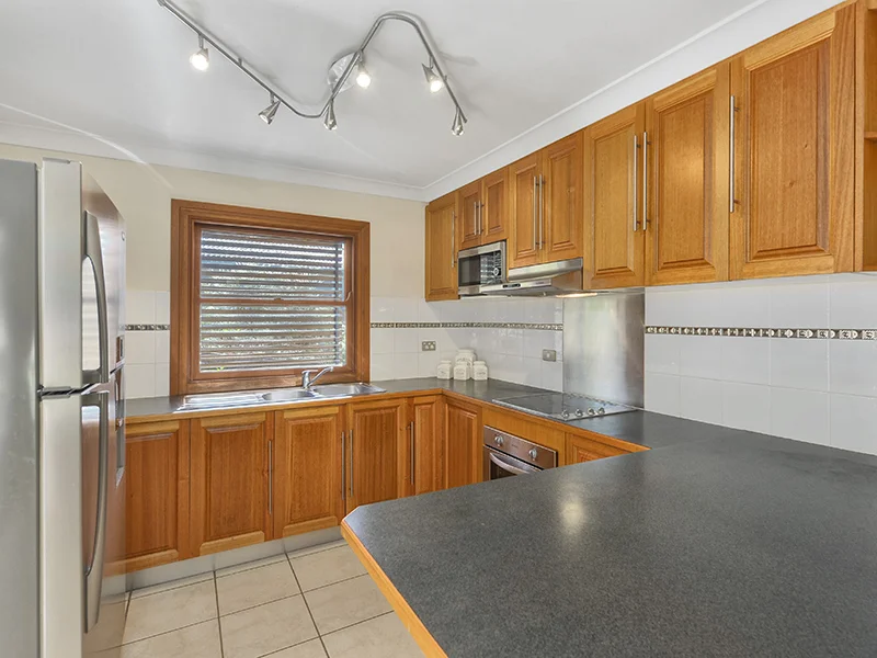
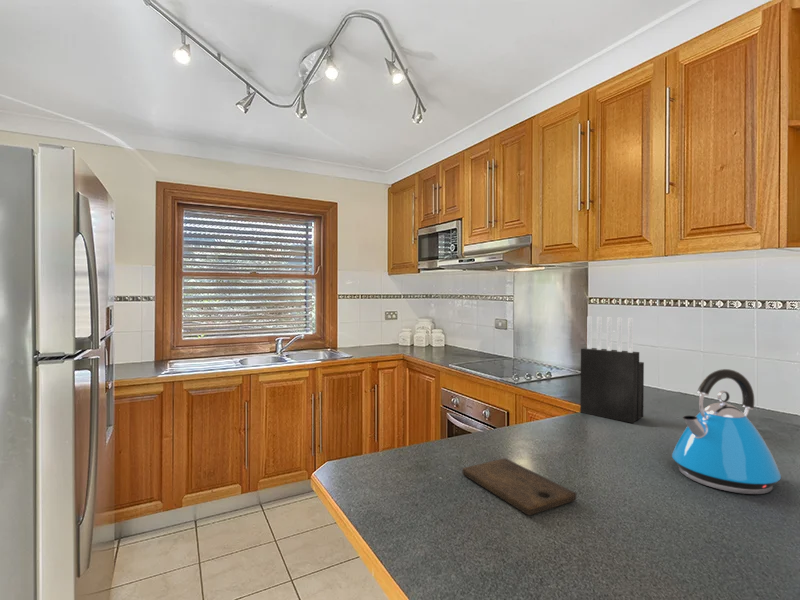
+ knife block [579,315,645,424]
+ cutting board [461,457,577,516]
+ kettle [671,368,782,495]
